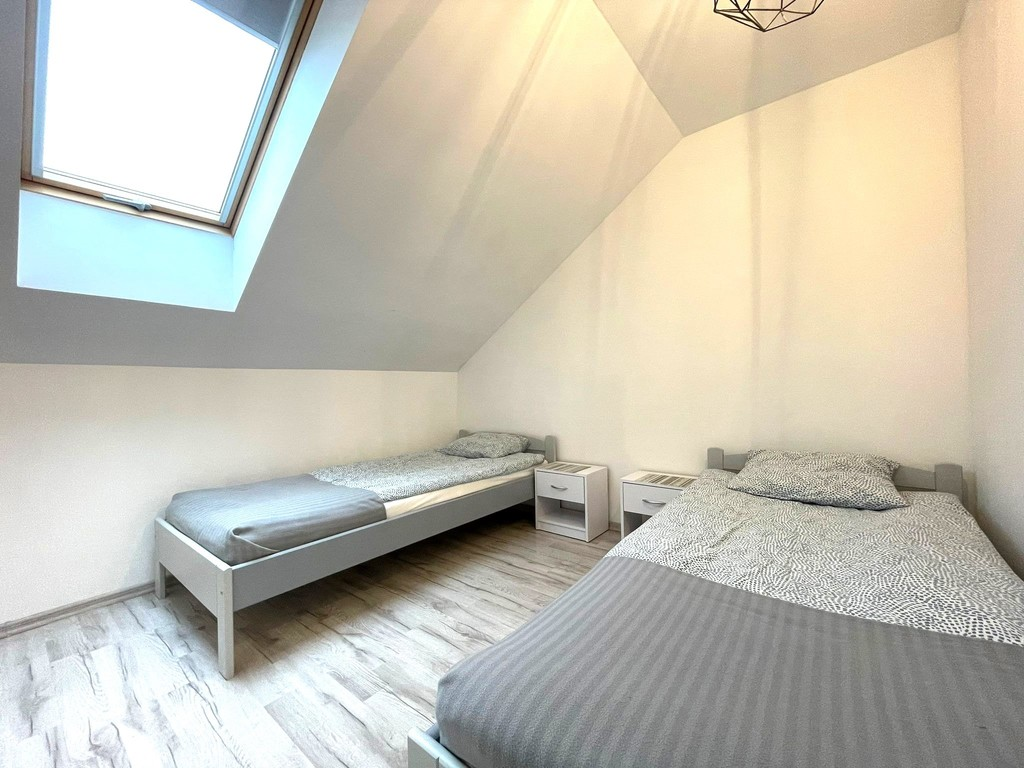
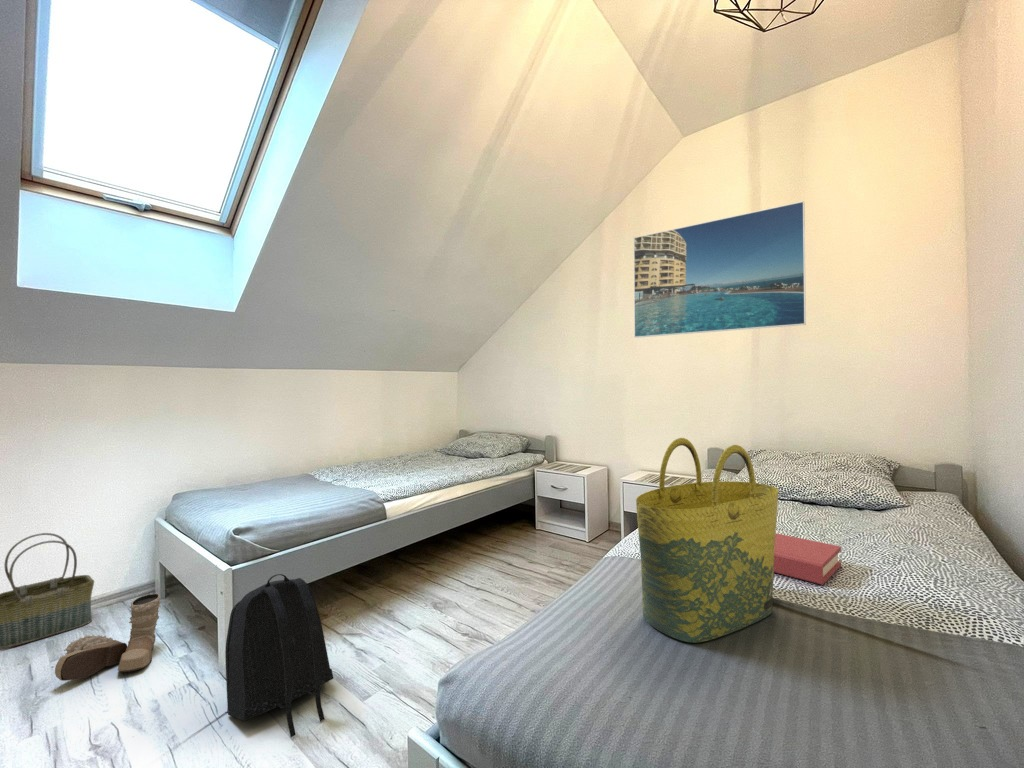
+ basket [0,532,95,651]
+ tote bag [635,437,779,644]
+ hardback book [773,532,842,586]
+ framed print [633,200,807,339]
+ boots [54,593,163,682]
+ backpack [224,573,335,738]
